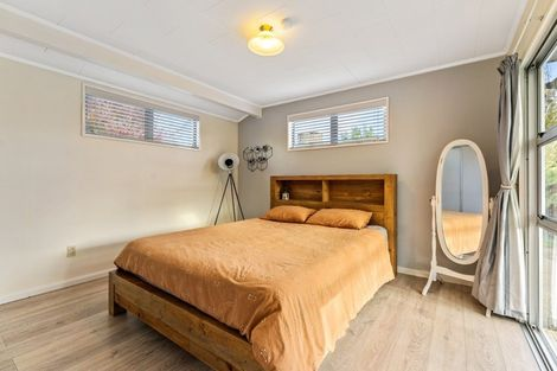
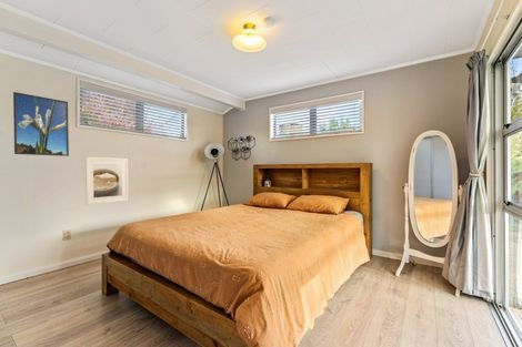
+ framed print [12,91,70,157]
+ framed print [84,156,130,206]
